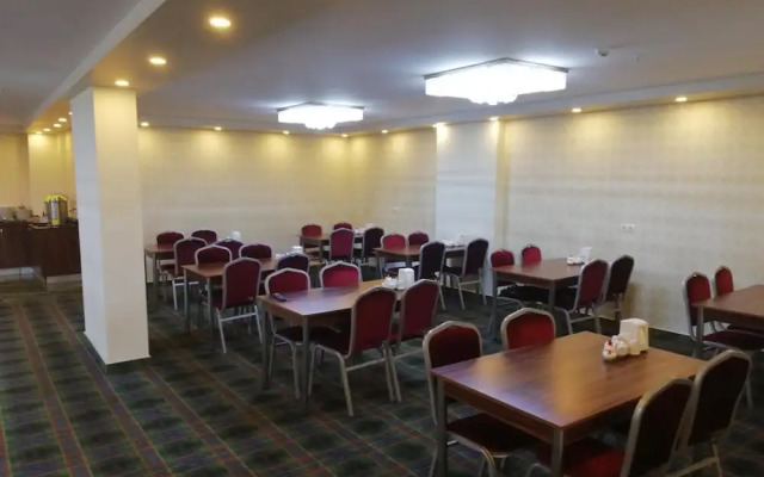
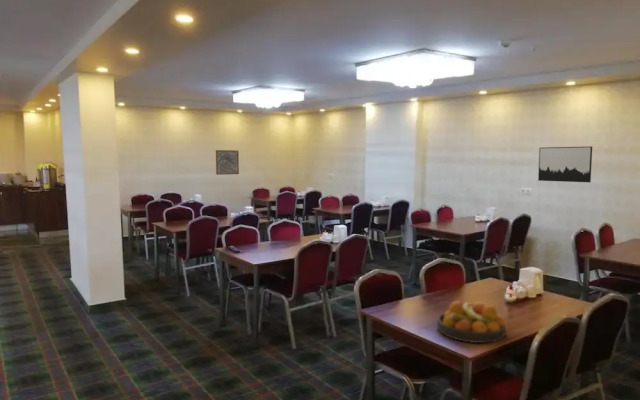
+ wall art [215,149,240,176]
+ fruit bowl [436,300,507,344]
+ wall art [537,145,593,183]
